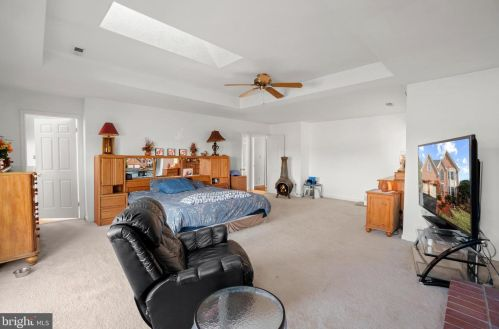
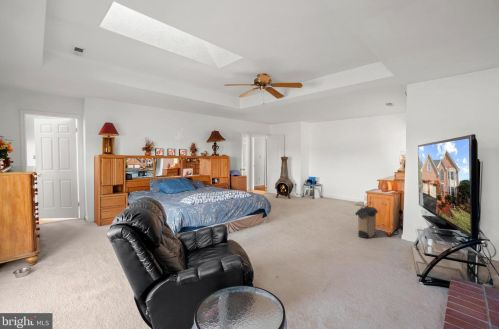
+ laundry hamper [354,201,379,239]
